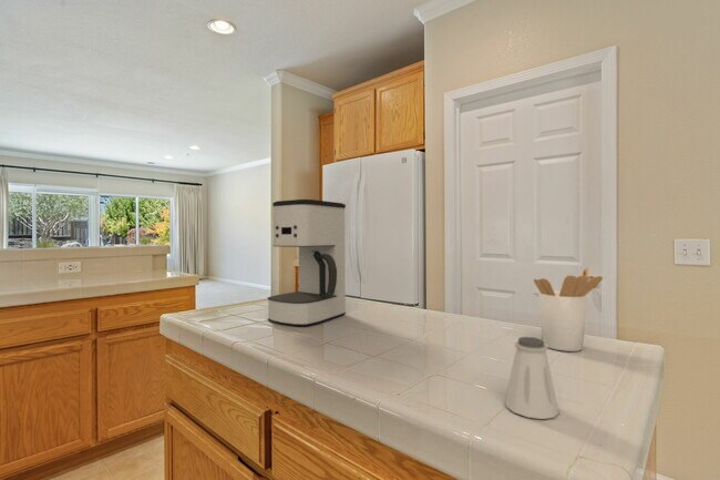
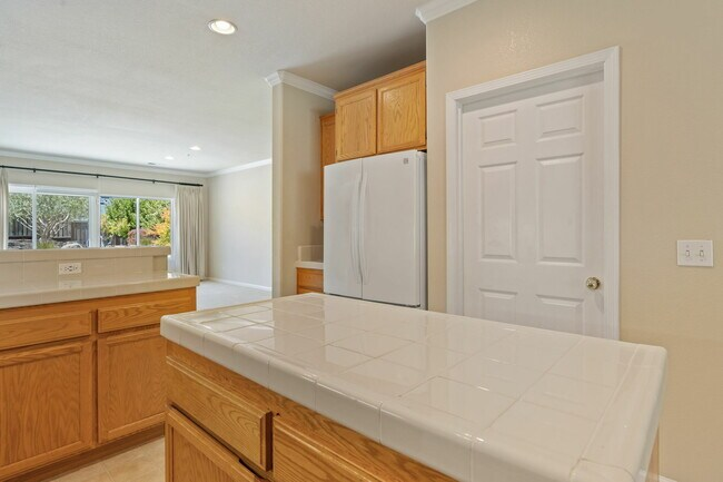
- coffee maker [267,198,347,327]
- saltshaker [504,336,560,420]
- utensil holder [533,267,604,353]
